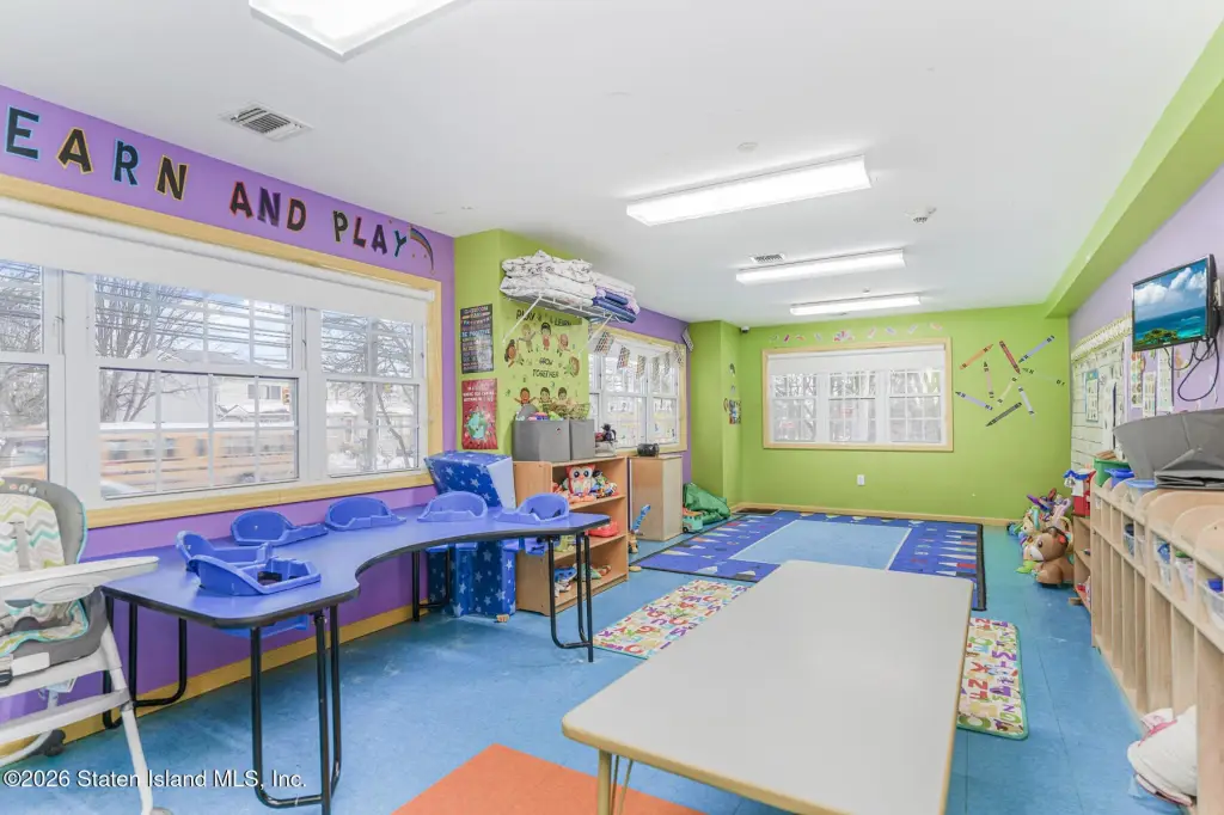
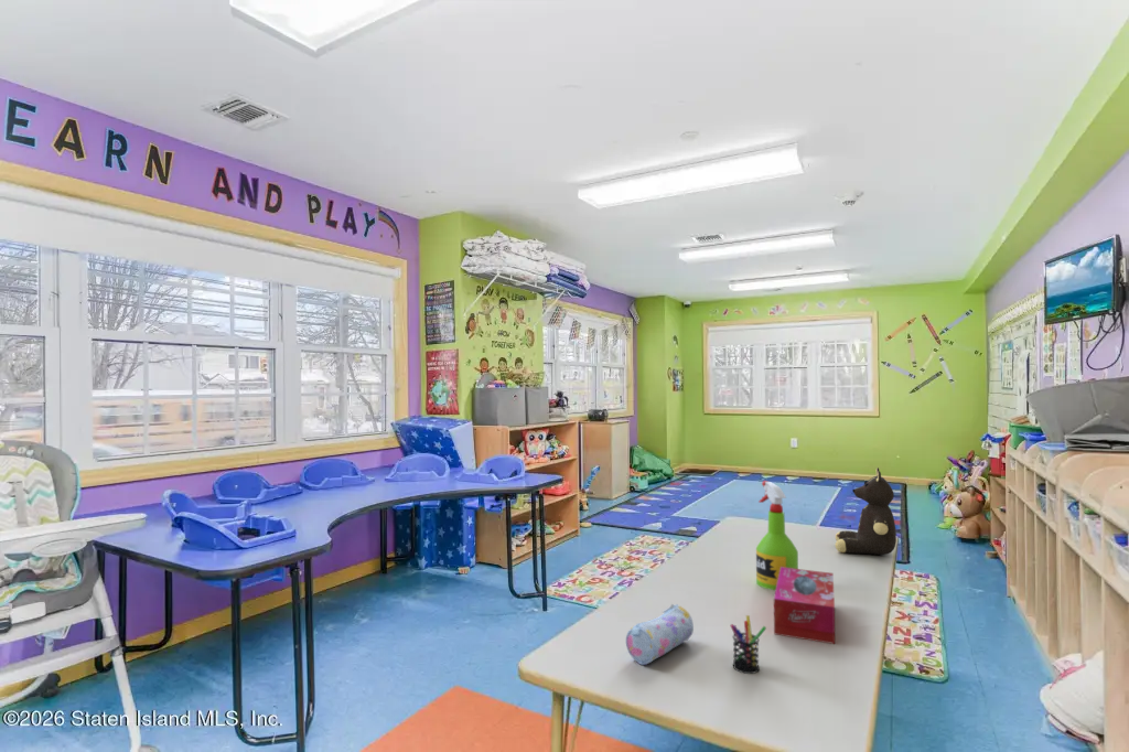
+ tissue box [773,567,836,645]
+ teddy bear [835,466,897,556]
+ pencil case [625,603,695,666]
+ spray bottle [755,480,799,591]
+ pen holder [730,614,767,675]
